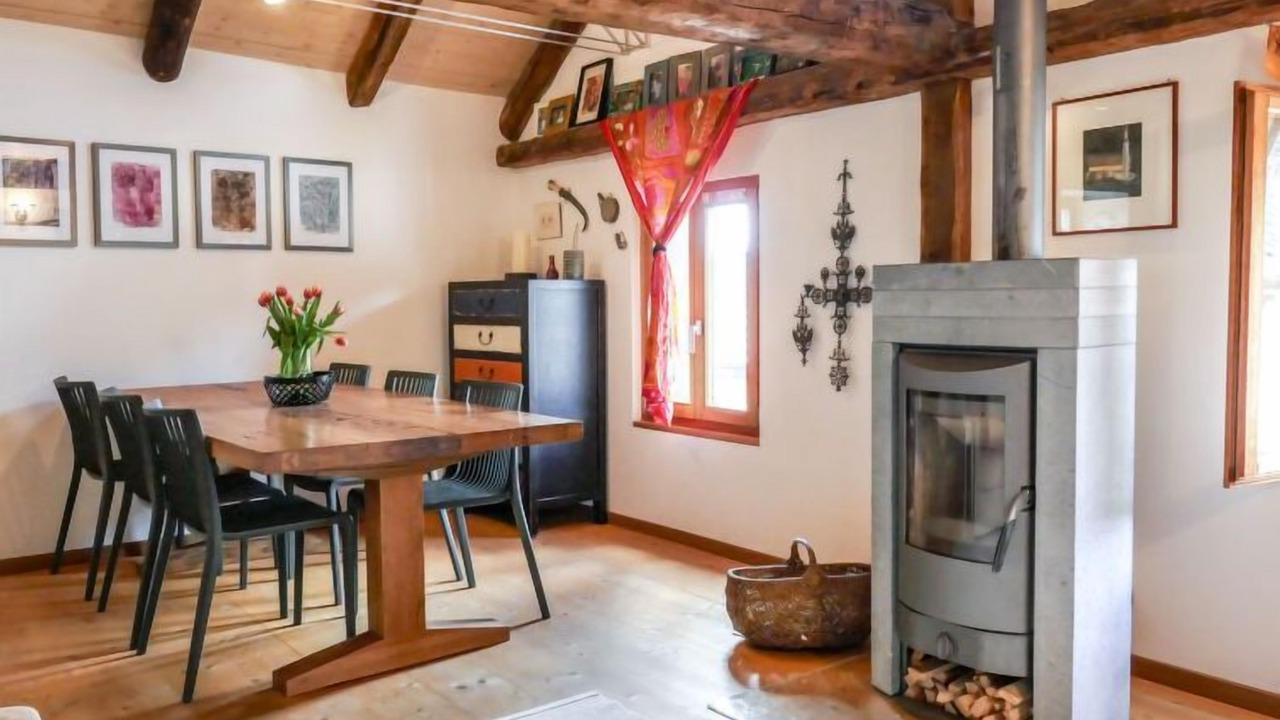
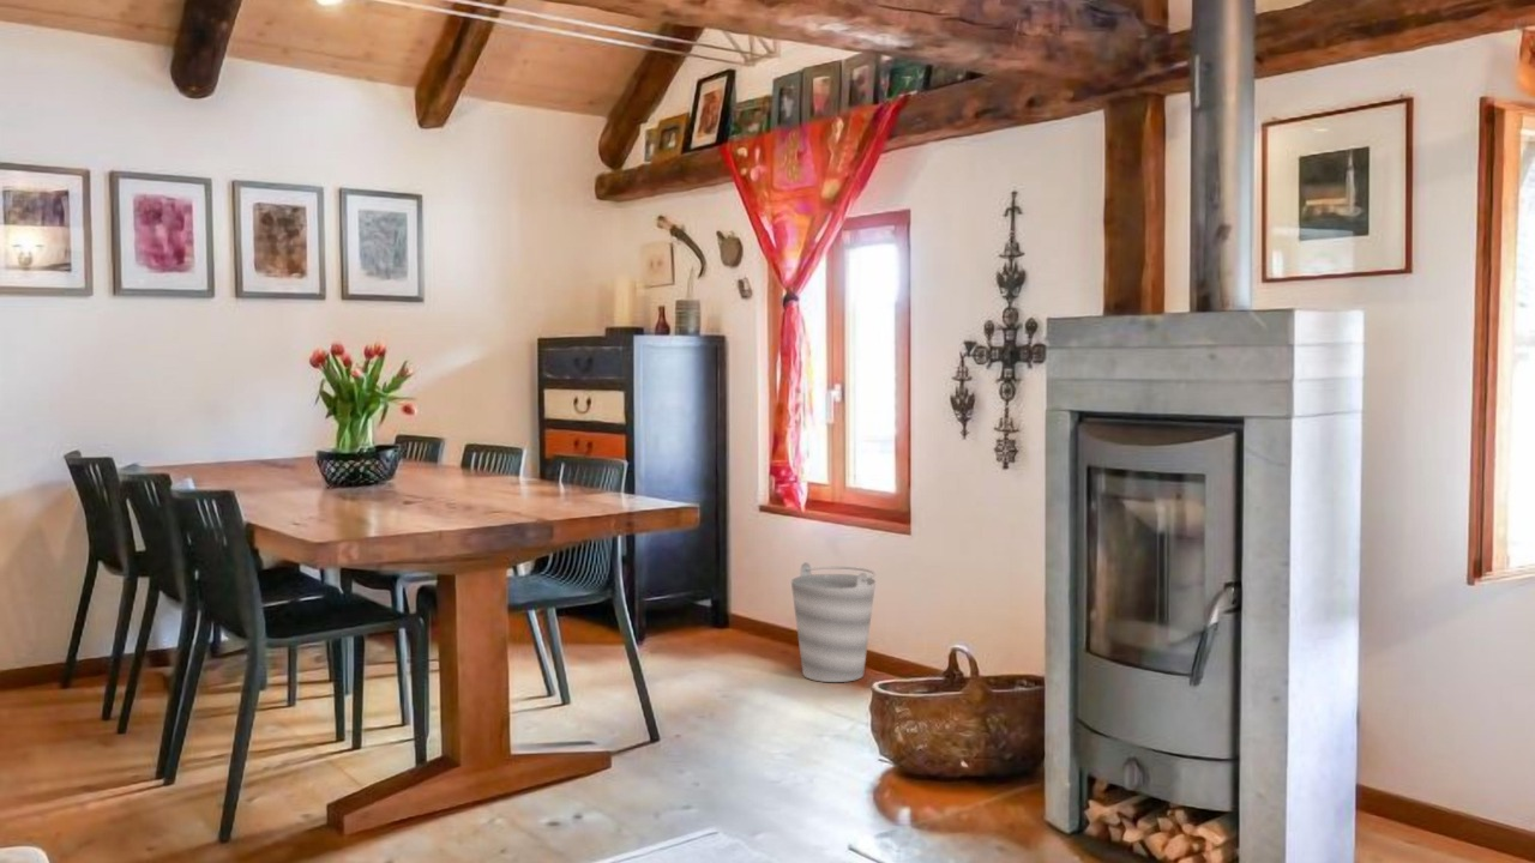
+ bucket [790,561,877,683]
